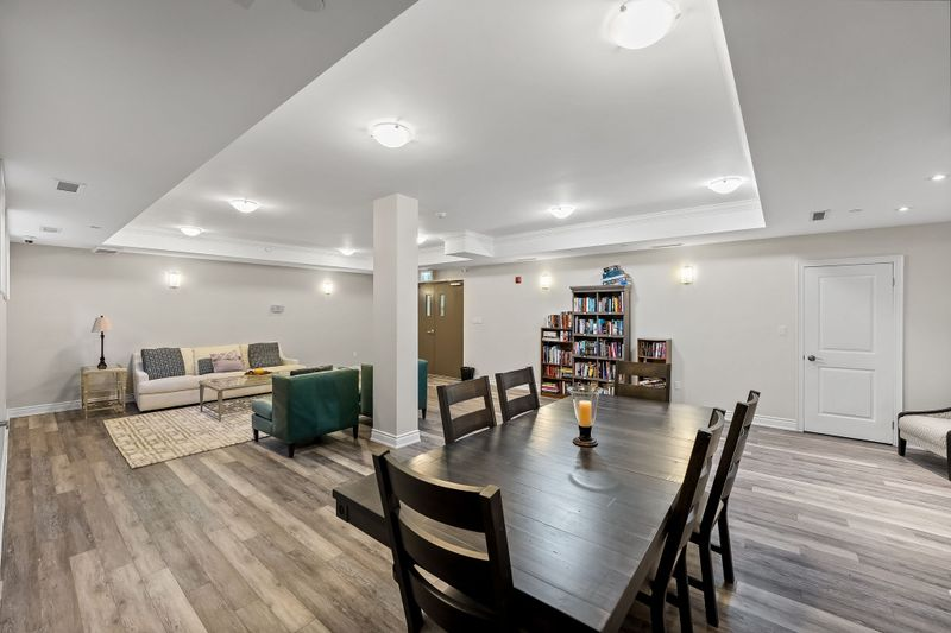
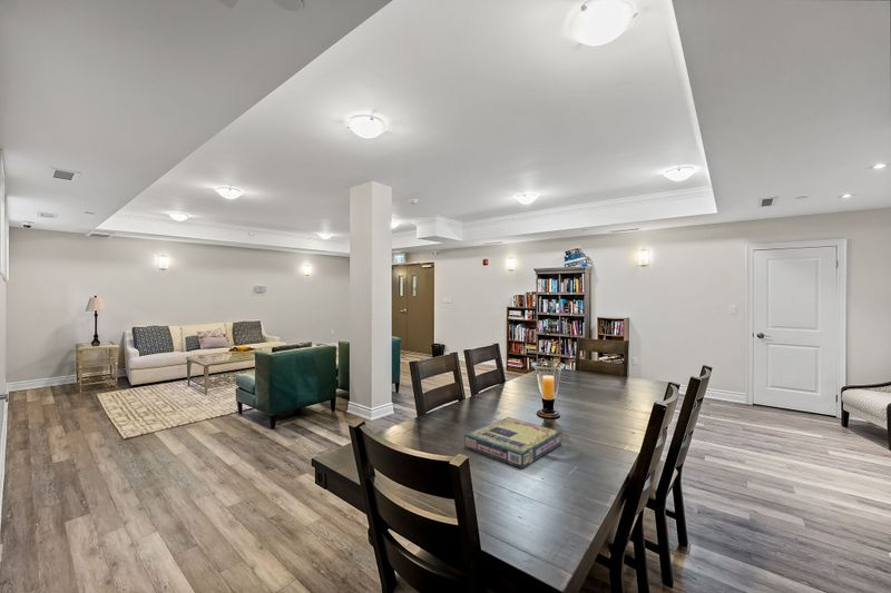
+ video game box [463,416,562,470]
